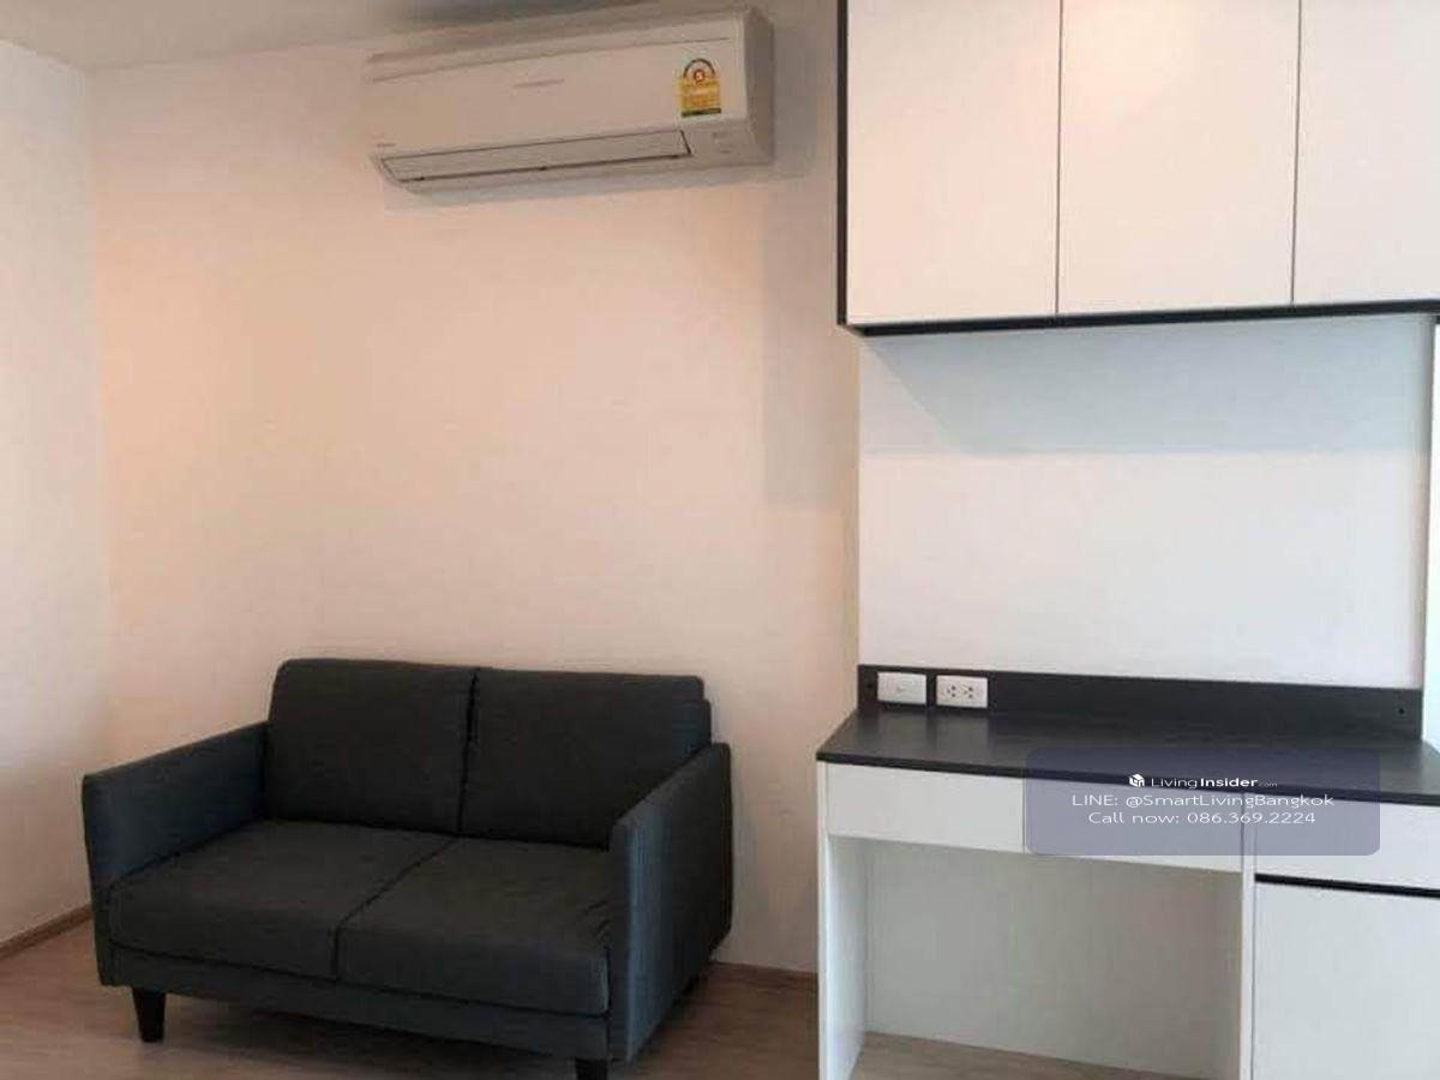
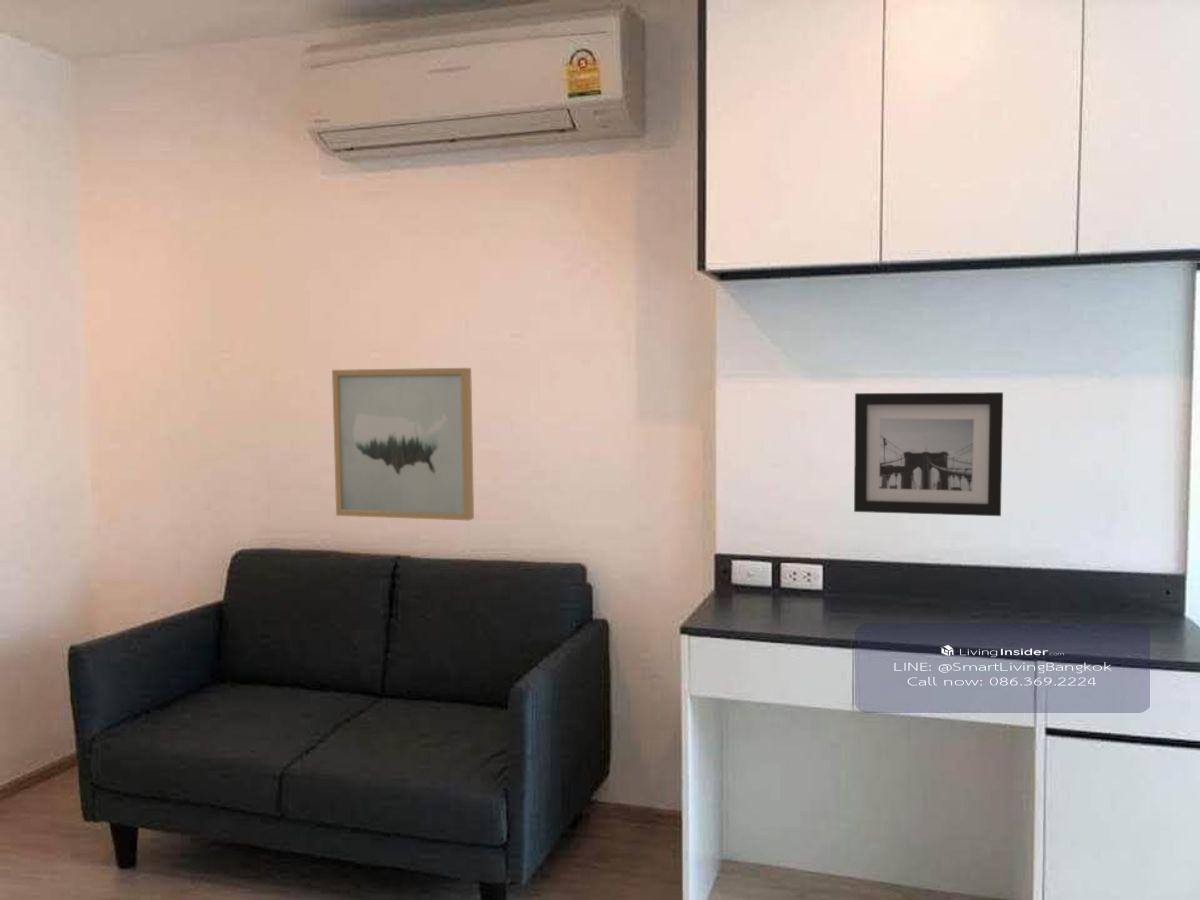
+ wall art [853,391,1004,517]
+ wall art [331,367,475,521]
